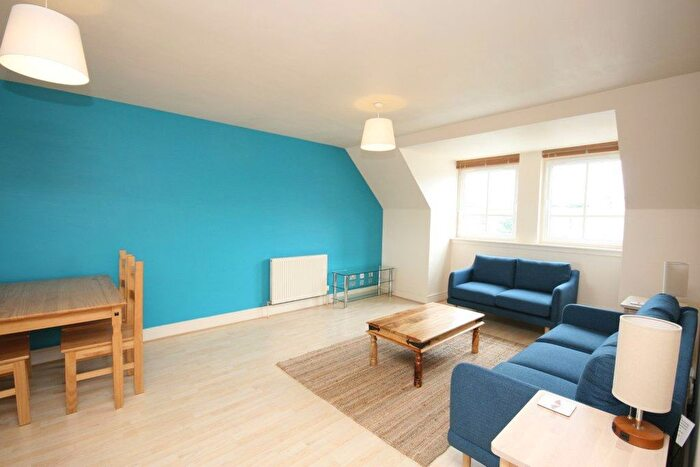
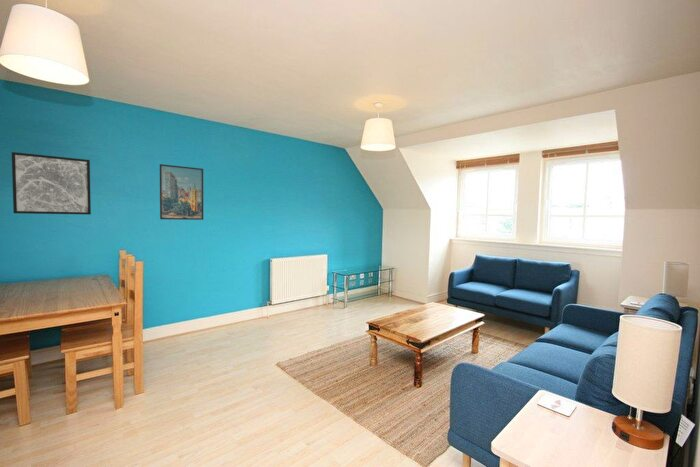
+ wall art [11,151,92,216]
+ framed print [159,163,204,221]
